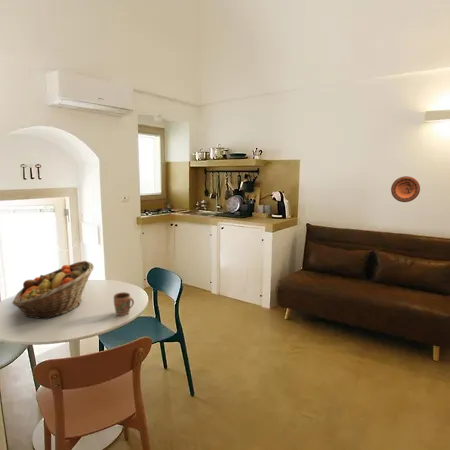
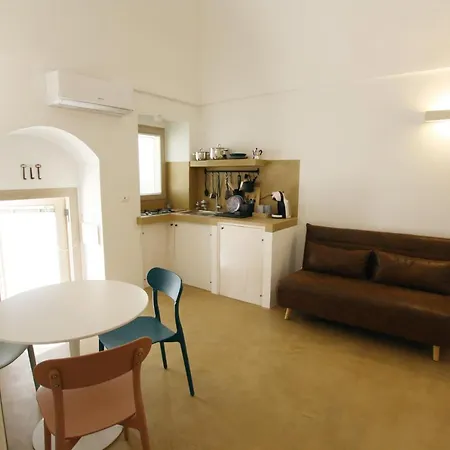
- decorative plate [390,175,421,203]
- mug [113,291,135,316]
- fruit basket [11,260,95,320]
